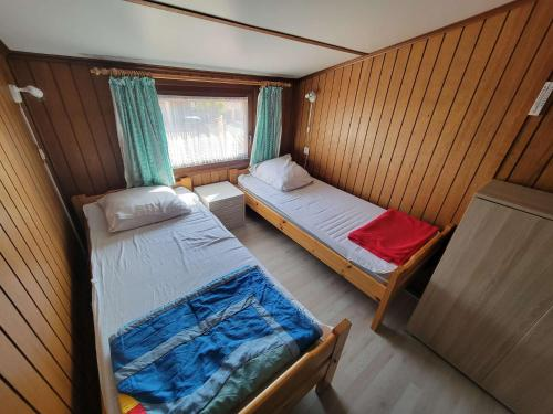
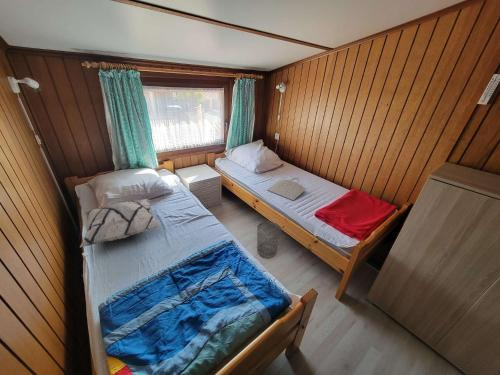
+ tote bag [266,177,307,201]
+ decorative pillow [79,198,161,248]
+ wastebasket [256,221,282,259]
